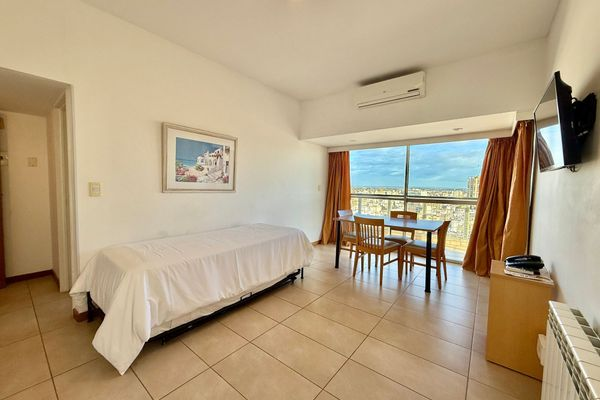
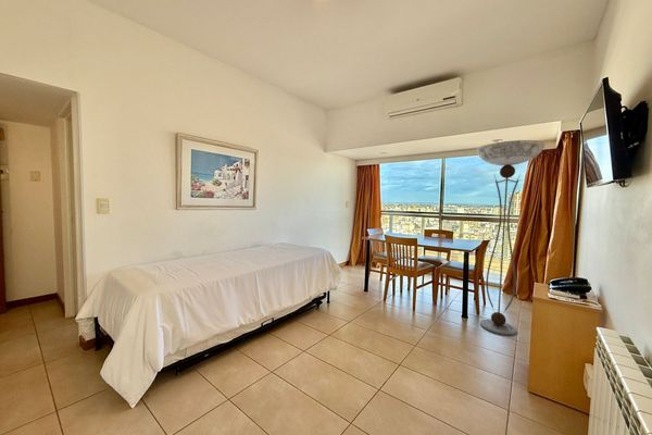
+ floor lamp [476,139,546,336]
